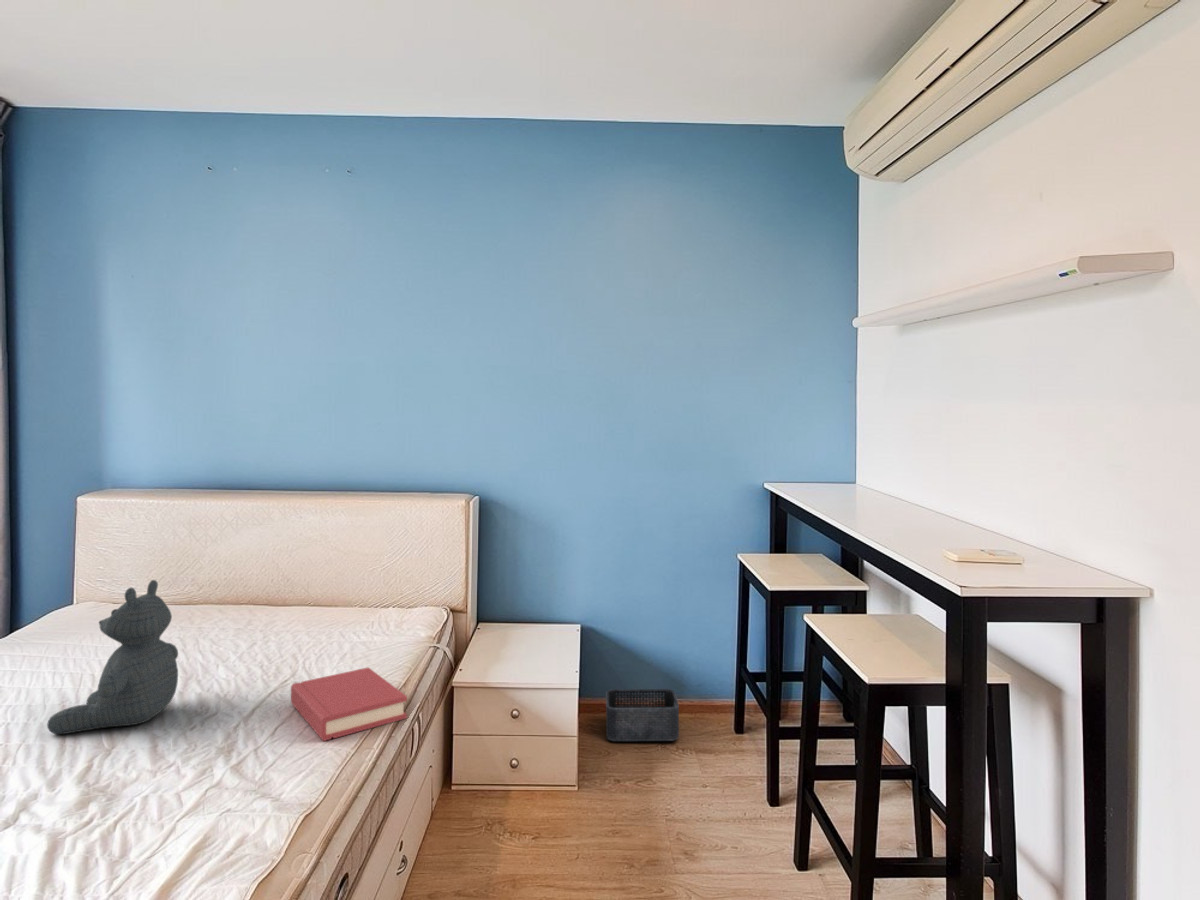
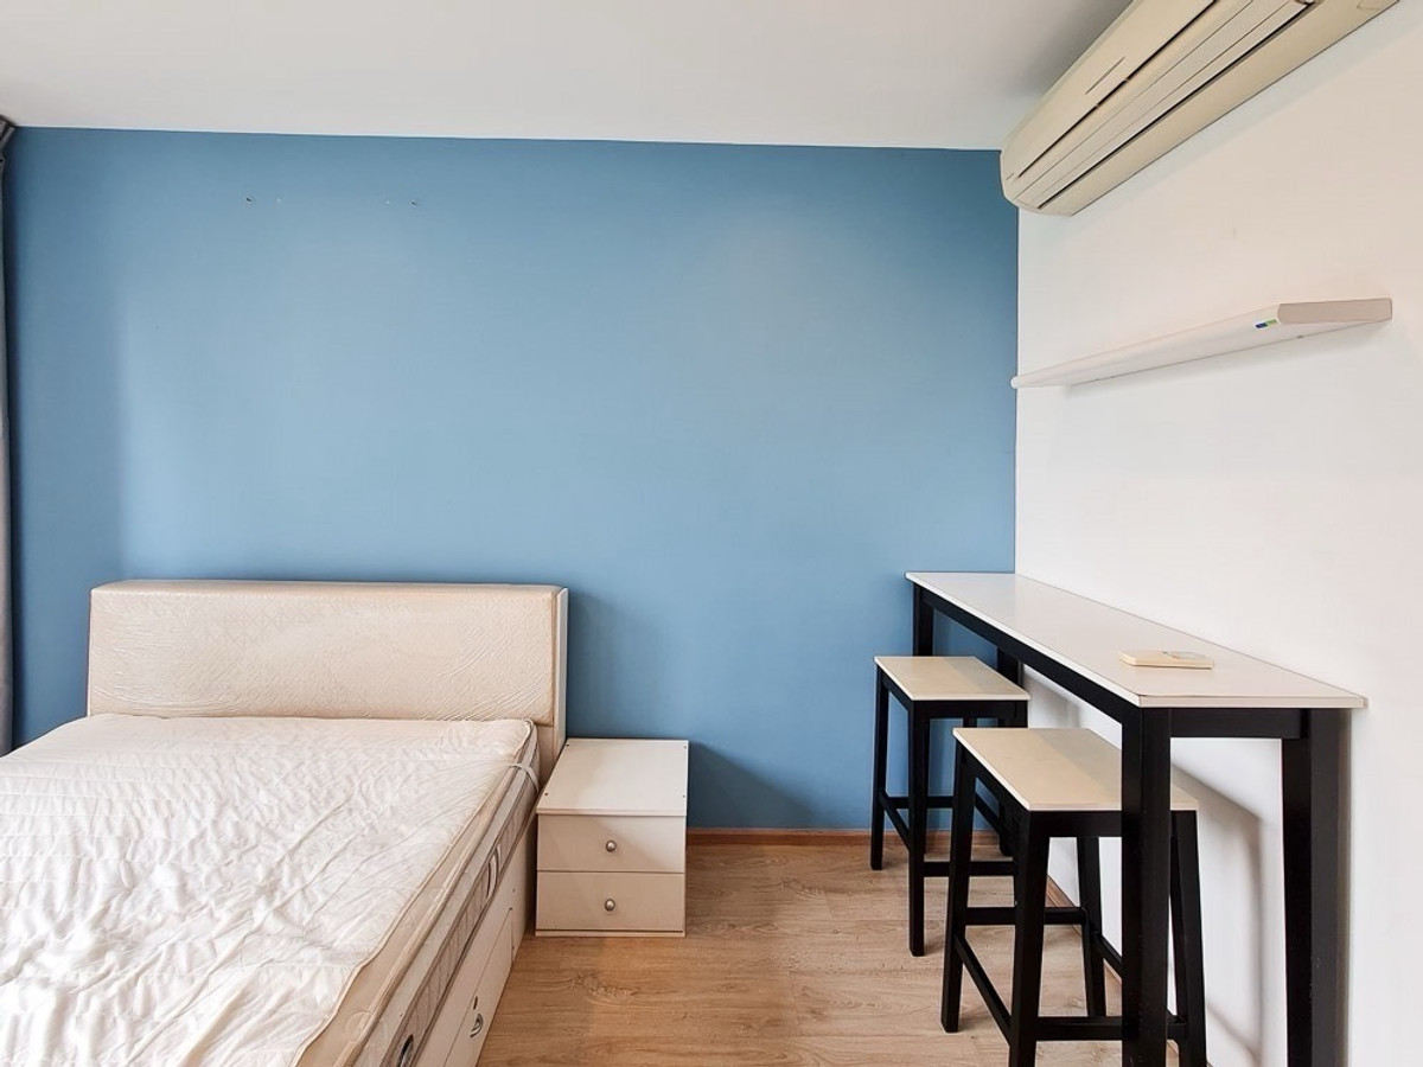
- storage bin [605,688,680,742]
- hardback book [290,666,408,742]
- teddy bear [46,579,179,735]
